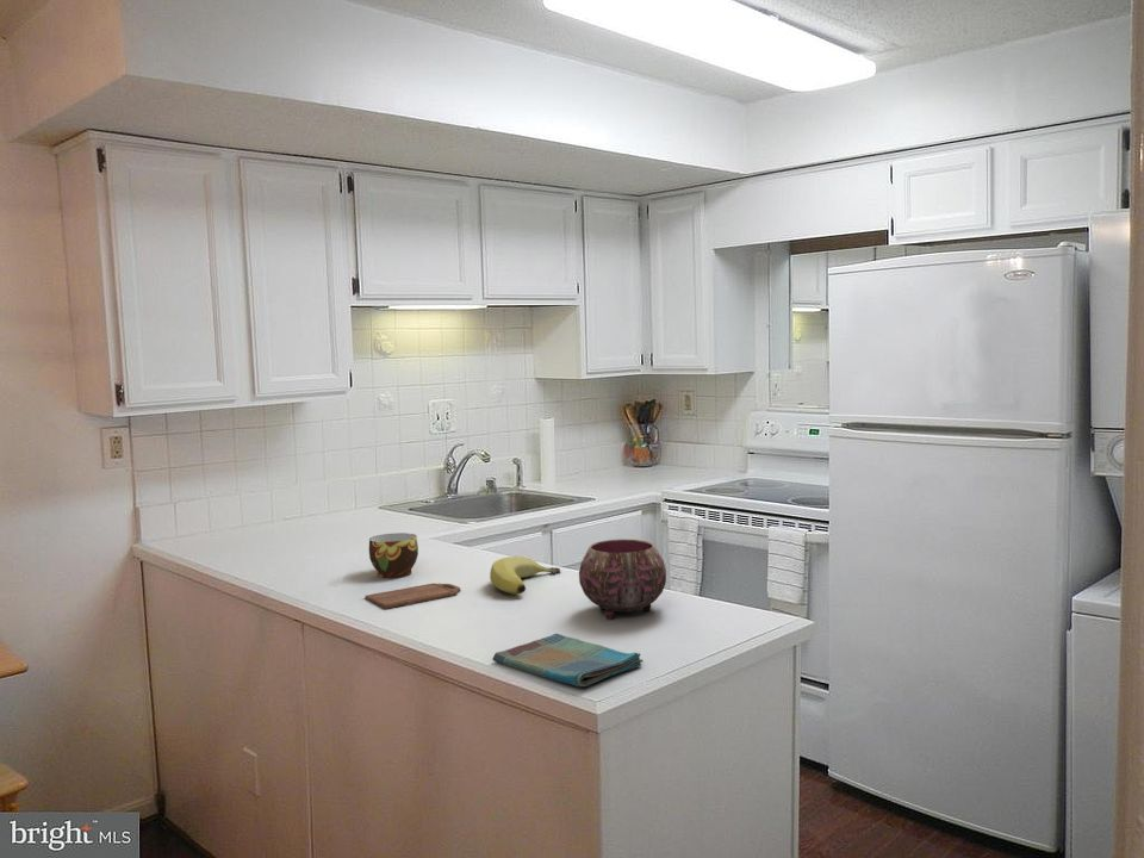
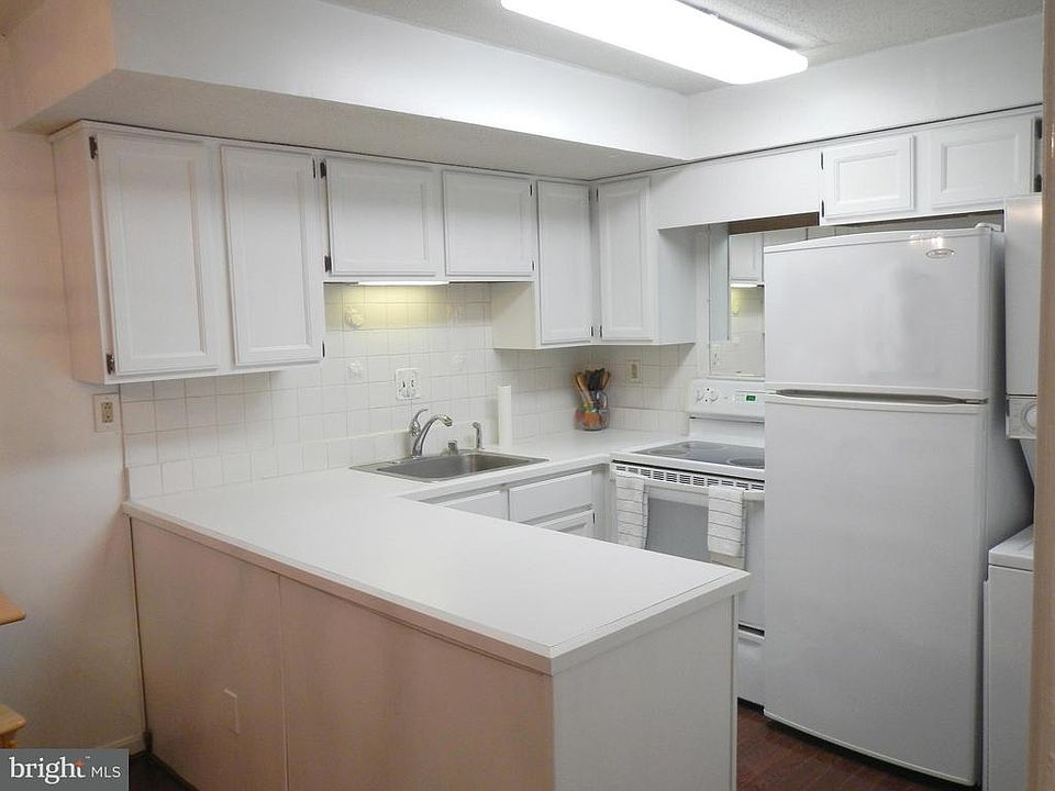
- bowl [578,539,667,620]
- cup [368,531,419,579]
- cutting board [363,583,461,610]
- banana [489,555,561,596]
- dish towel [492,633,645,688]
